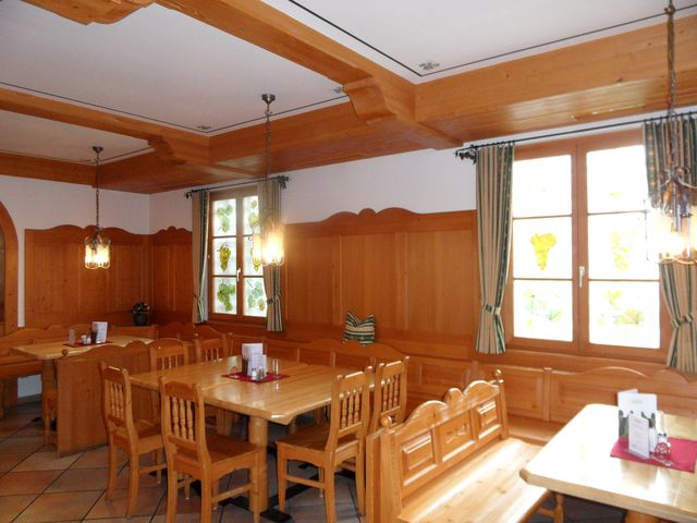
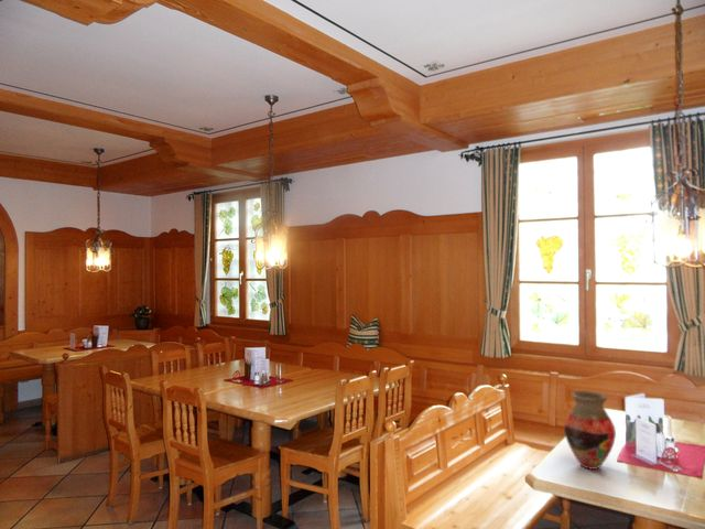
+ vase [563,390,617,471]
